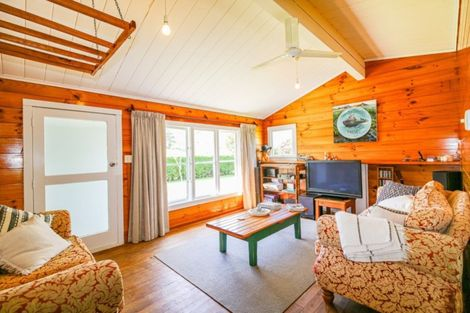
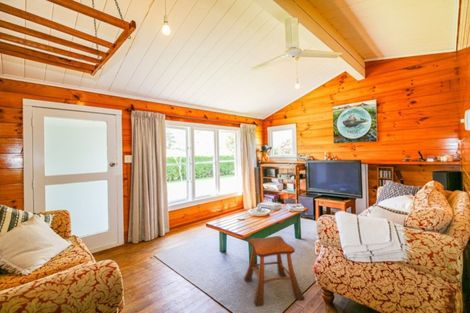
+ stool [243,235,305,308]
